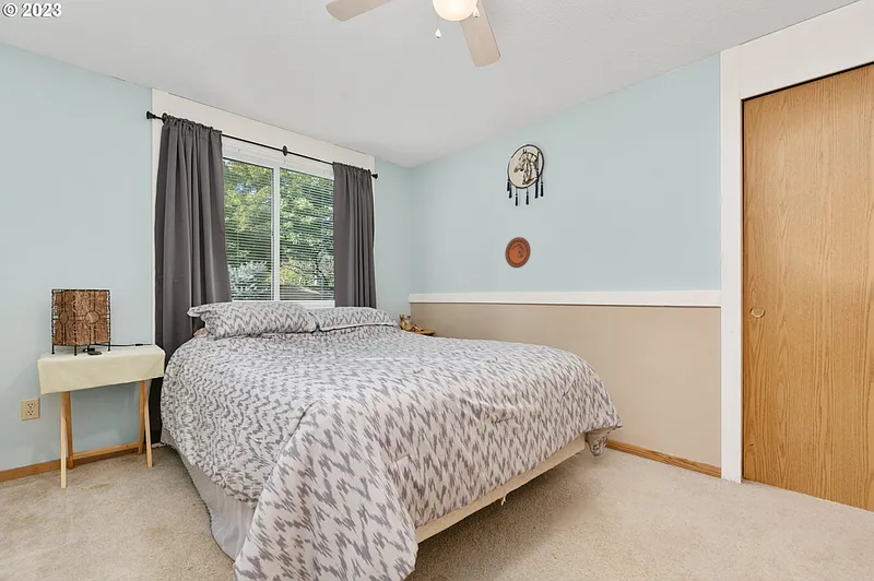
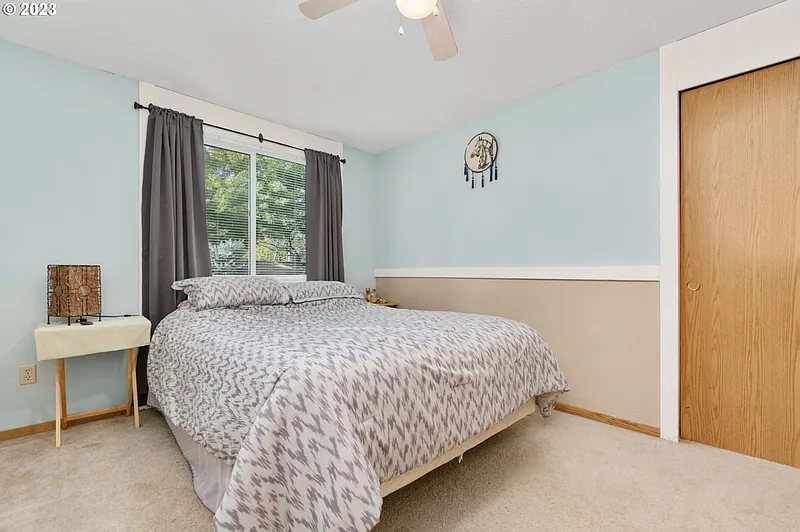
- decorative plate [504,236,532,269]
